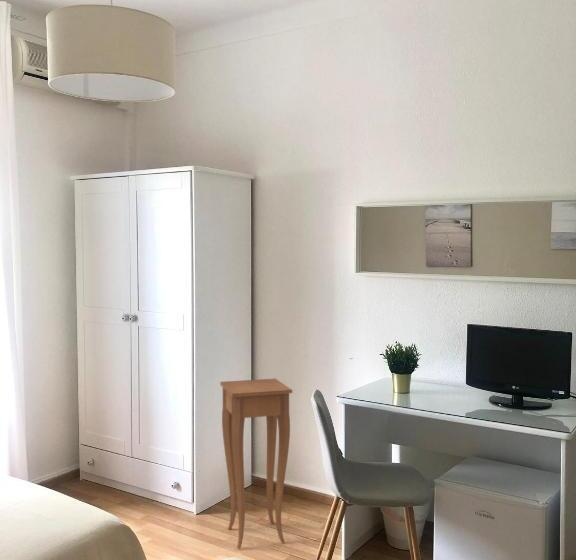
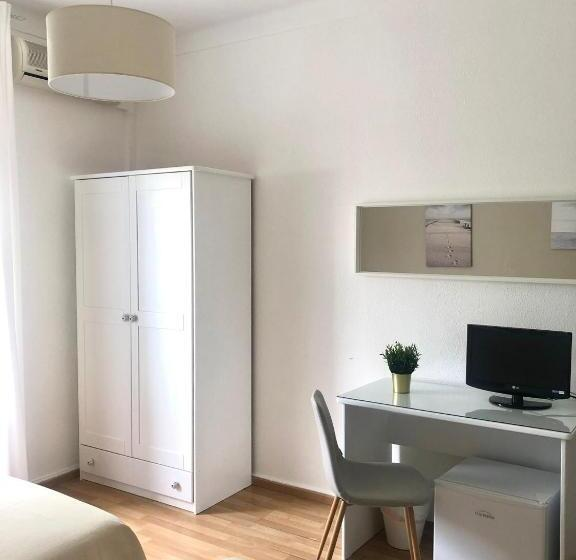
- side table [219,378,293,550]
